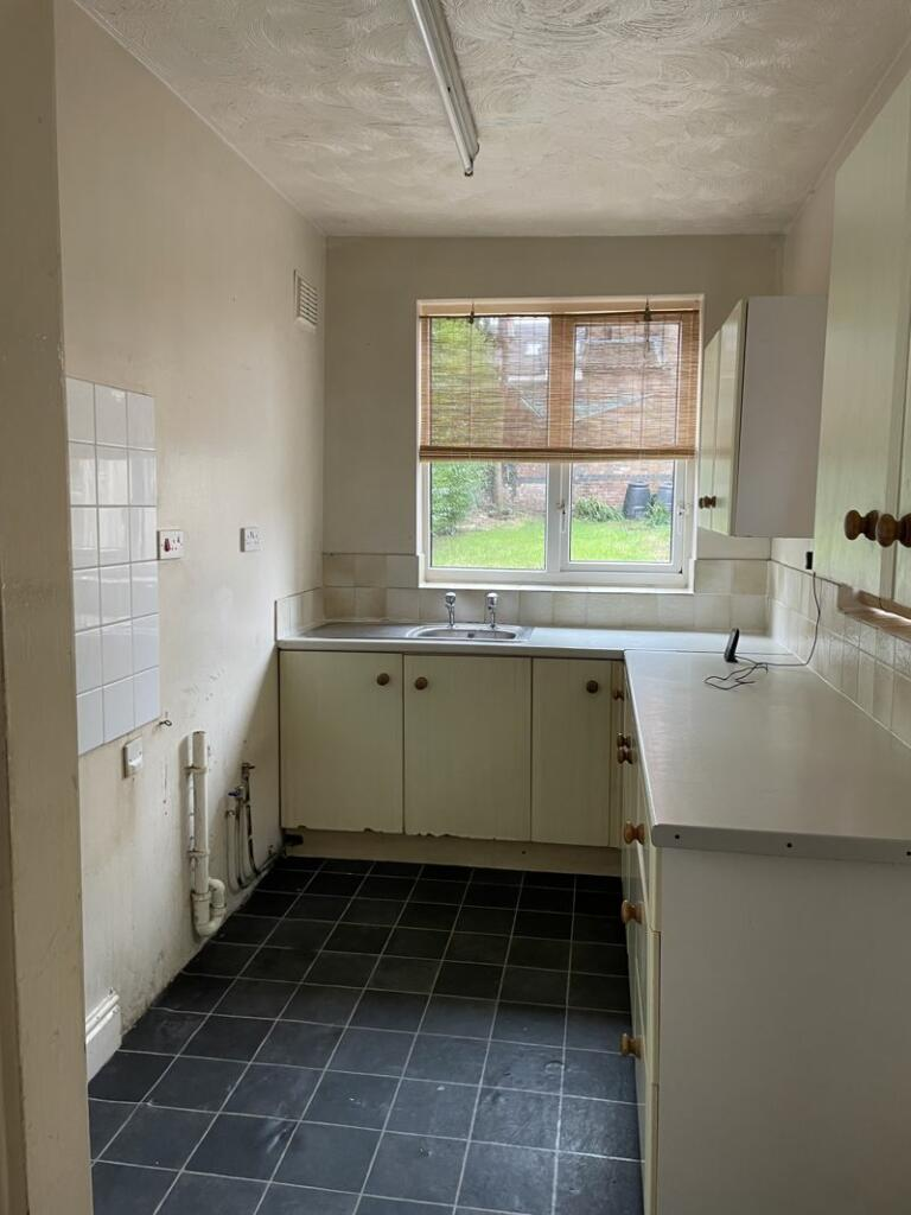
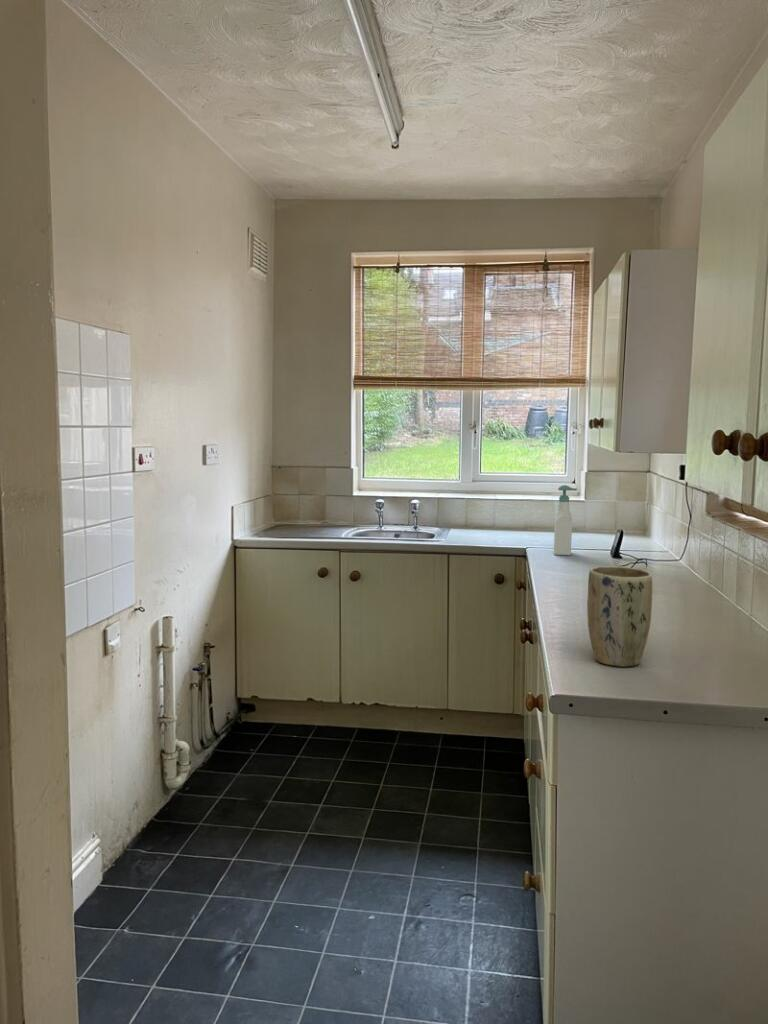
+ plant pot [586,565,653,668]
+ soap bottle [553,484,578,556]
